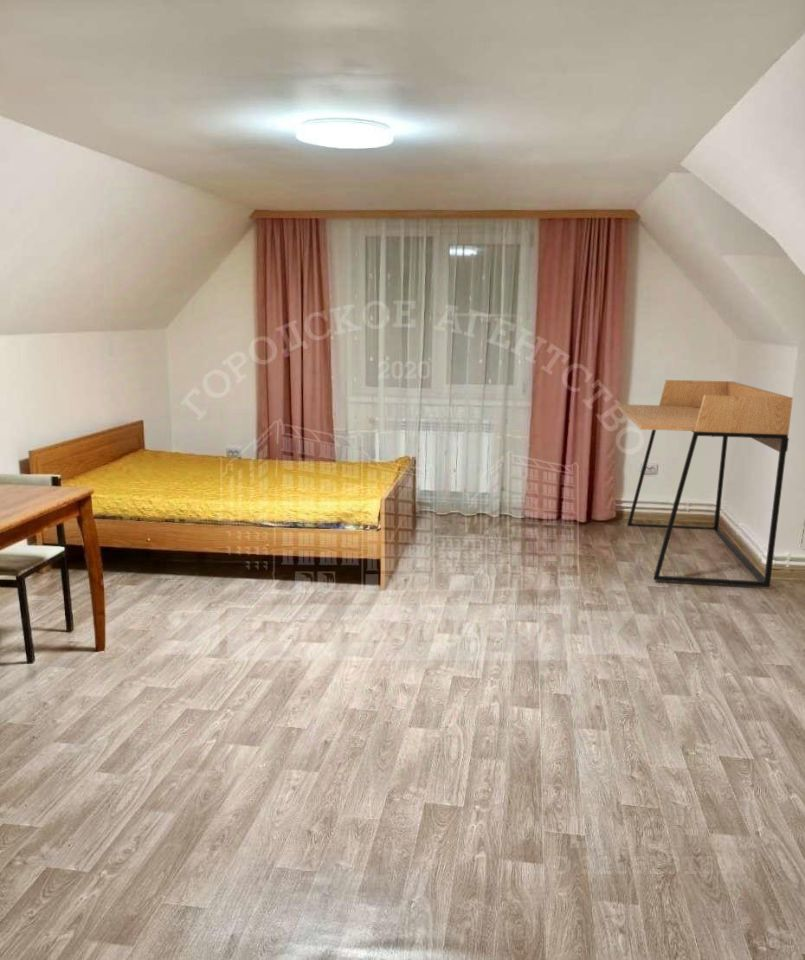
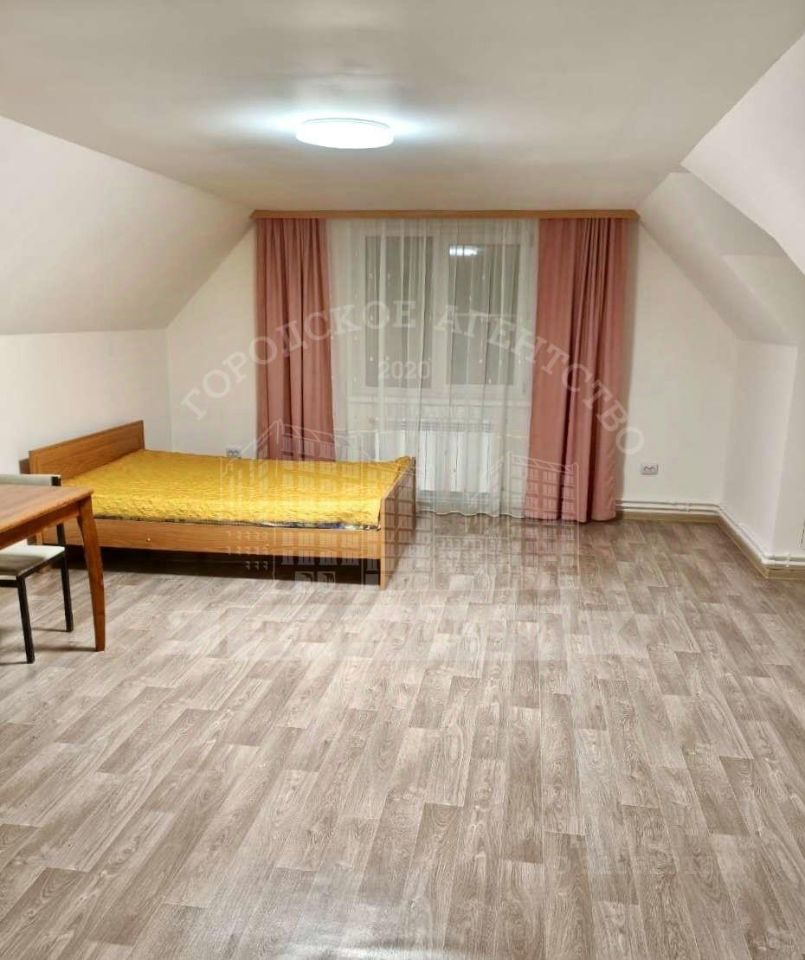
- desk [616,379,794,588]
